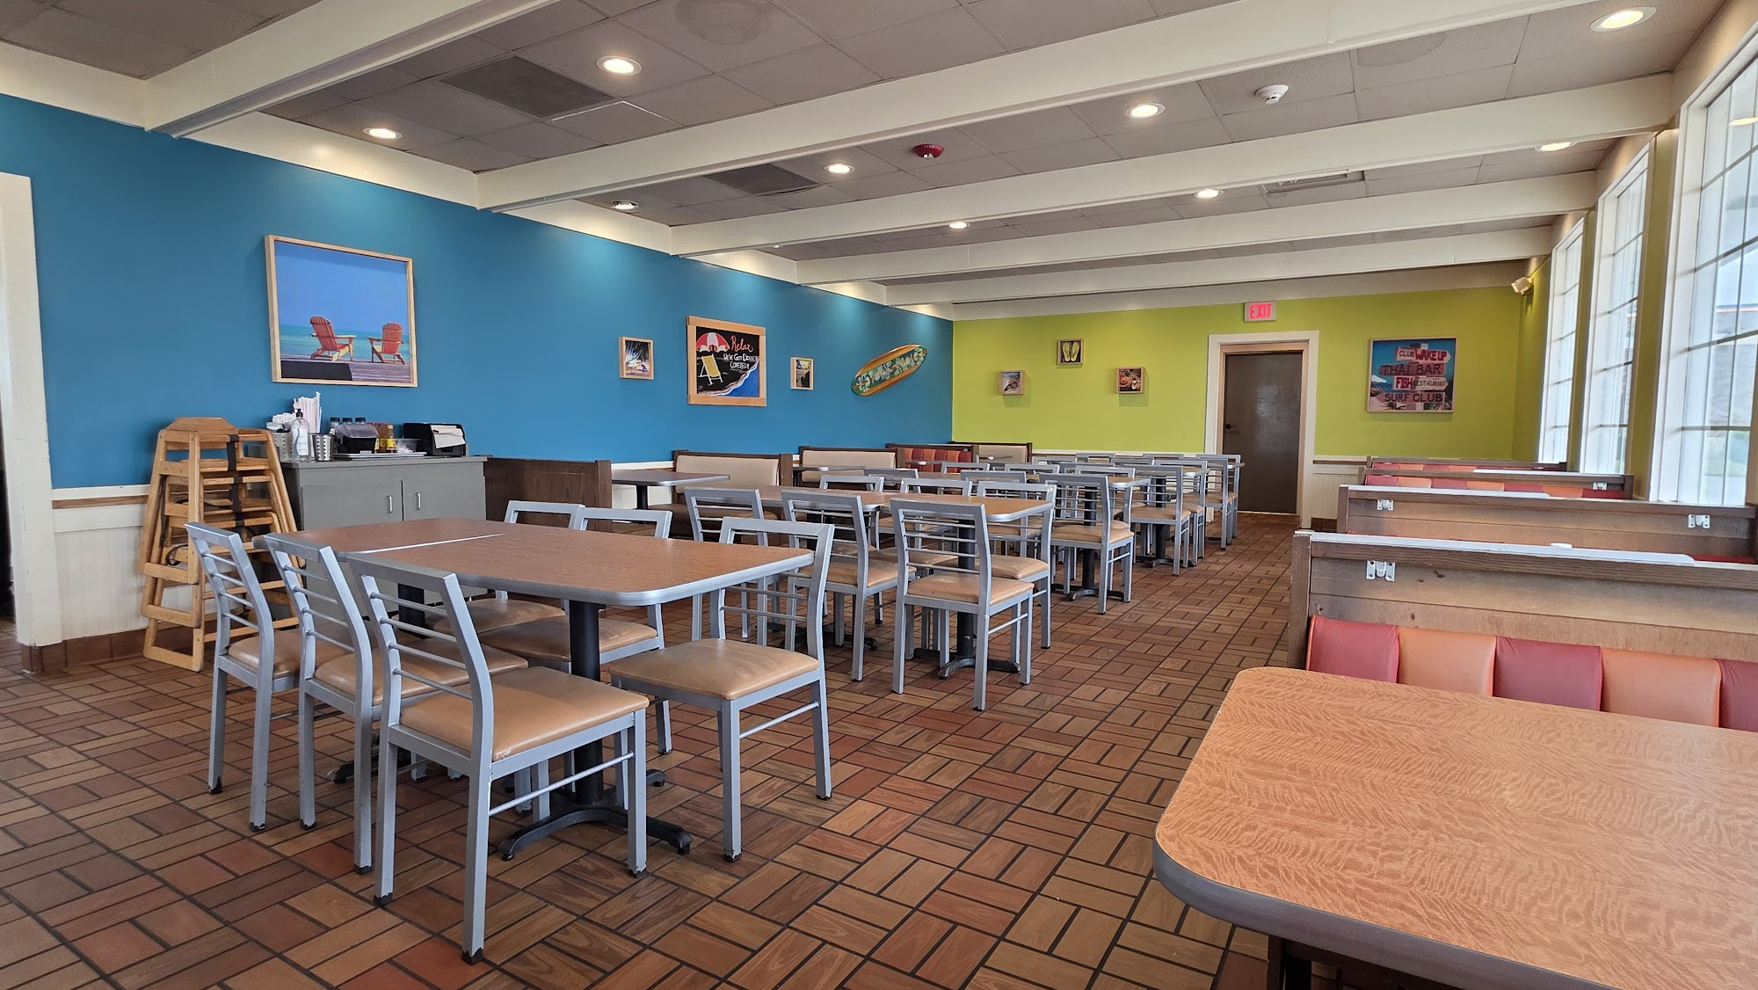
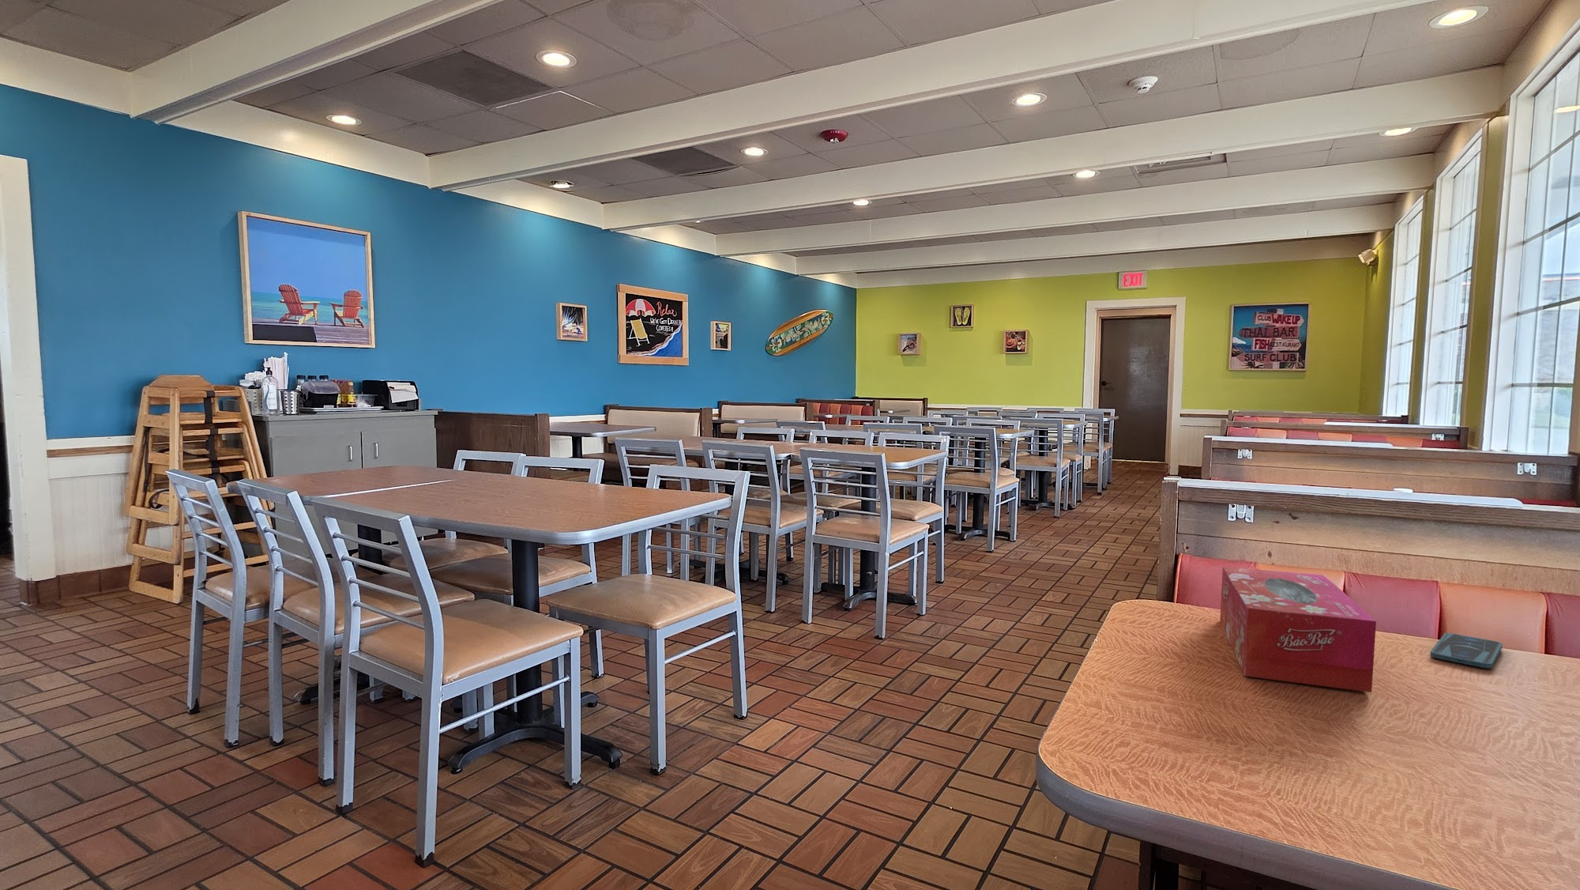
+ tissue box [1220,565,1377,694]
+ smartphone [1430,633,1503,669]
